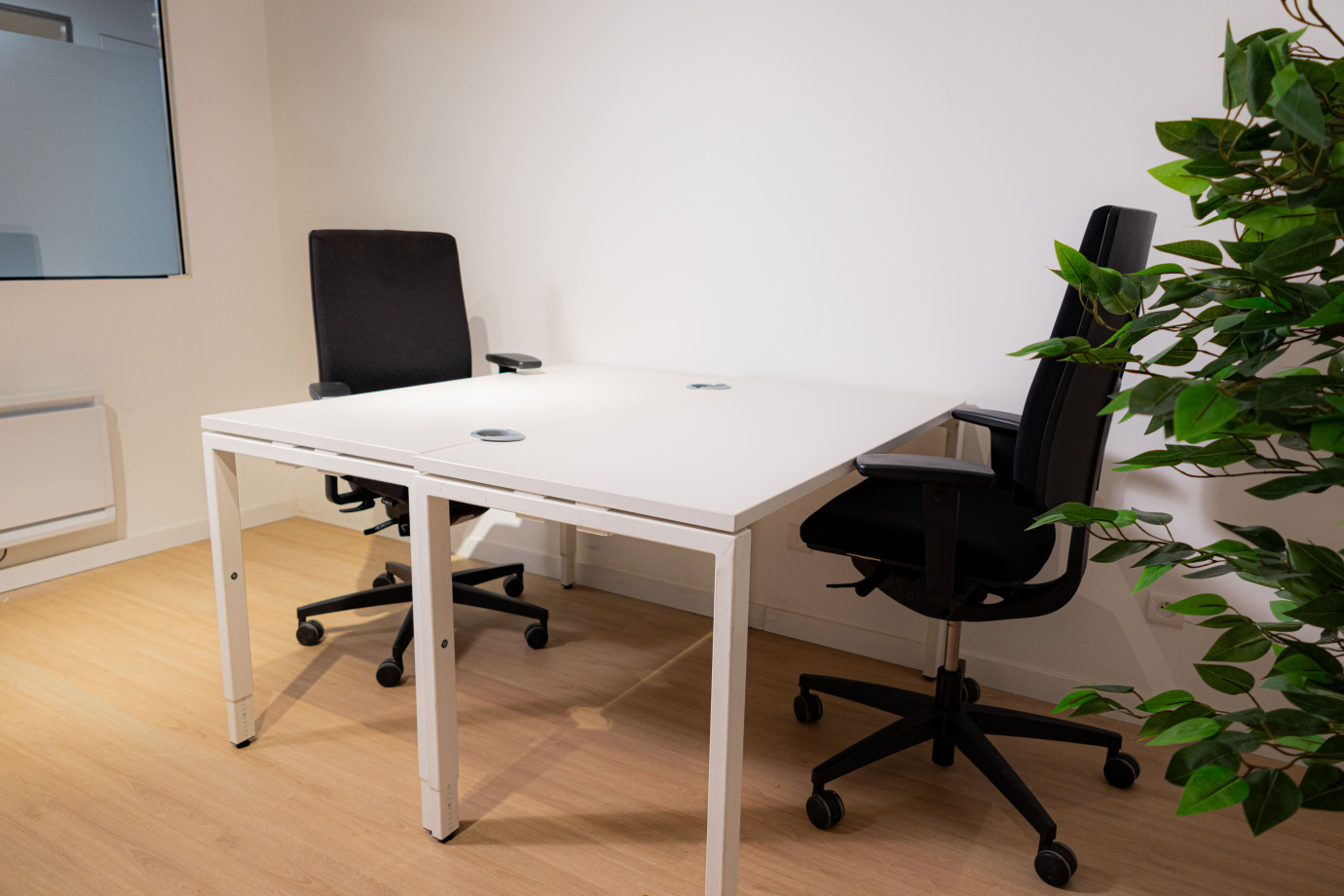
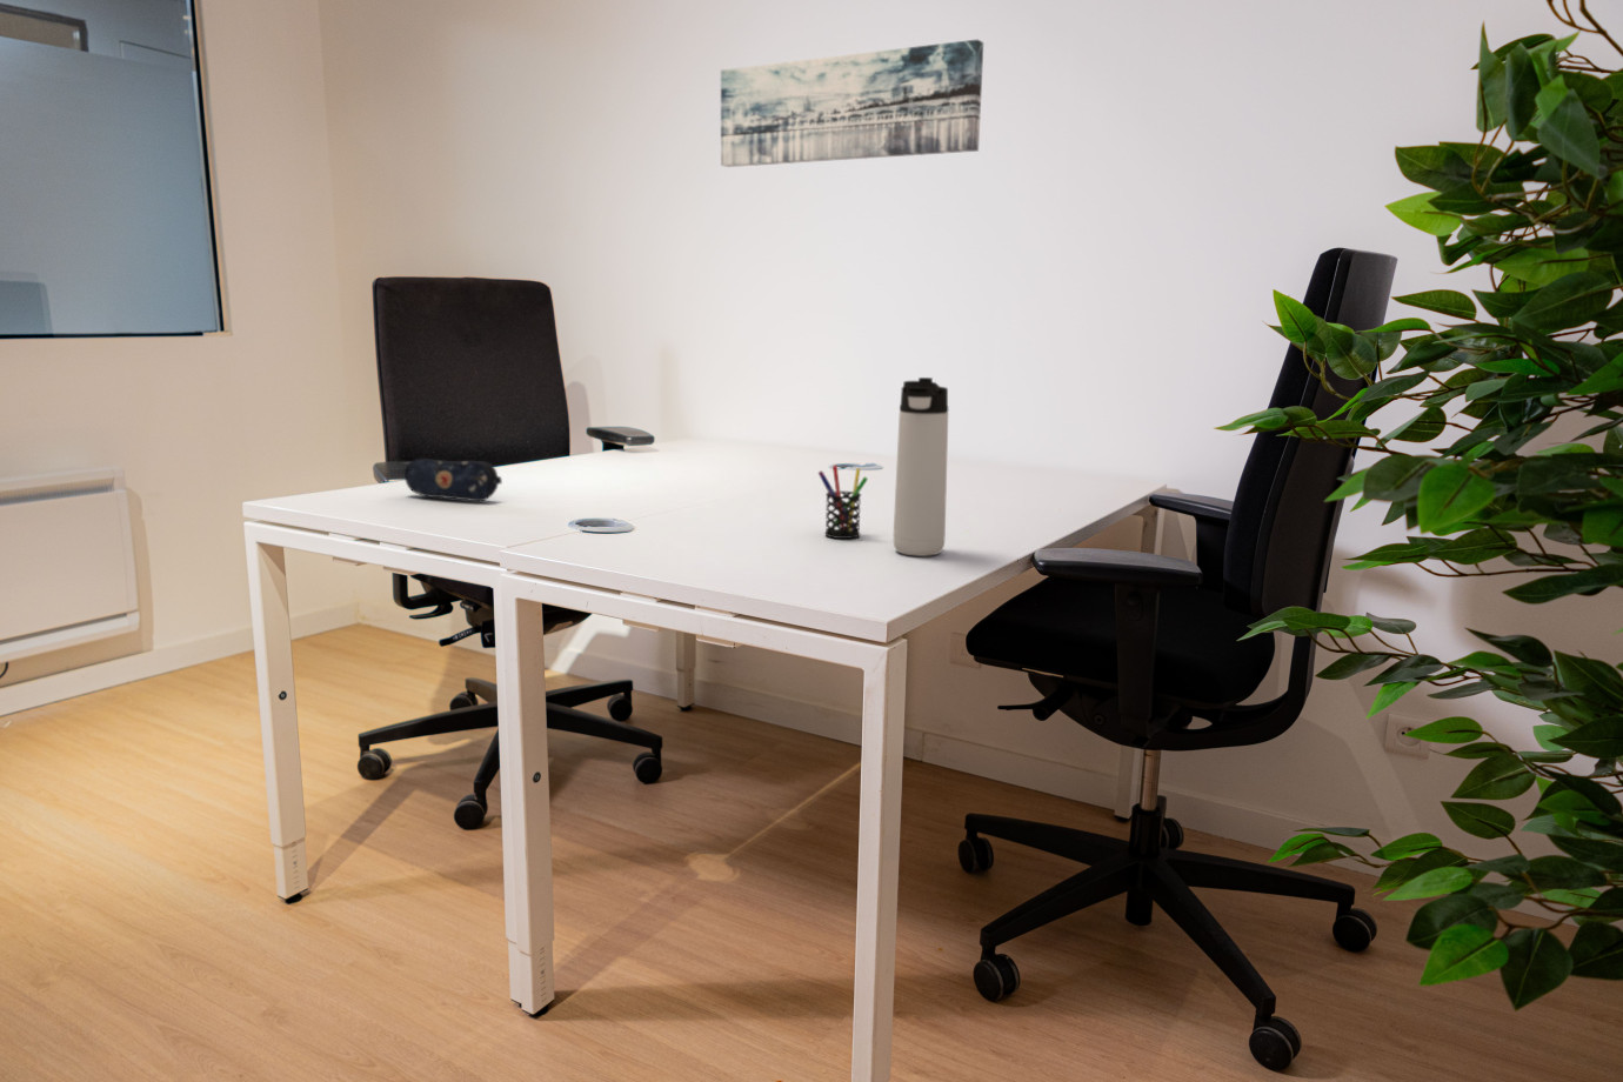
+ pencil case [403,458,504,502]
+ wall art [720,39,984,168]
+ thermos bottle [892,377,949,558]
+ pen holder [818,465,869,540]
